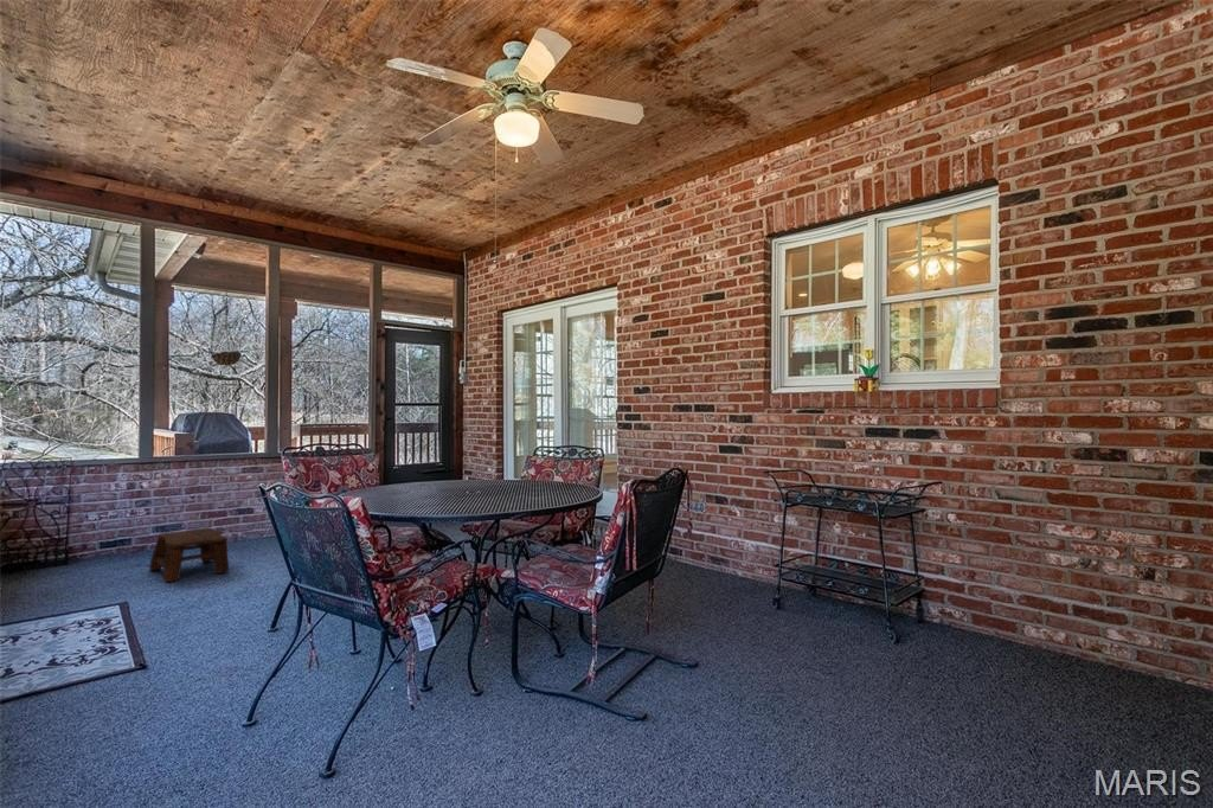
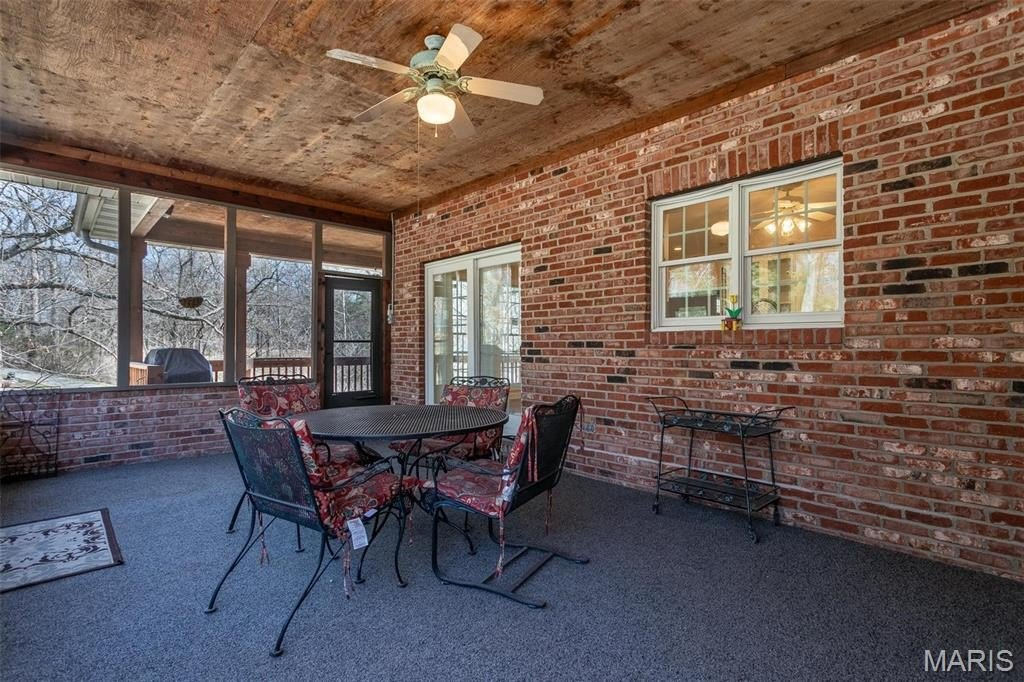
- stool [148,527,230,583]
